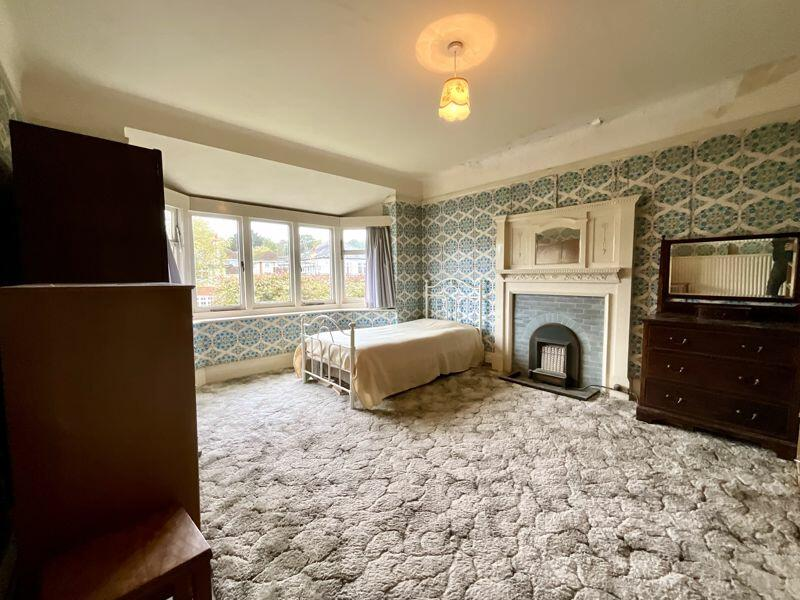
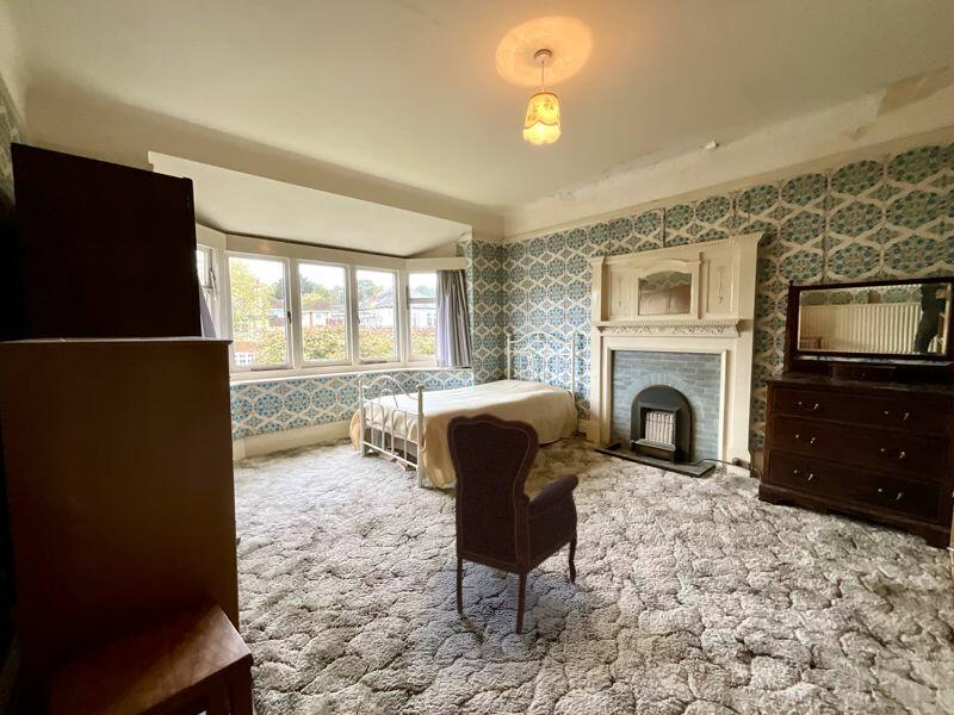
+ armchair [446,411,580,636]
